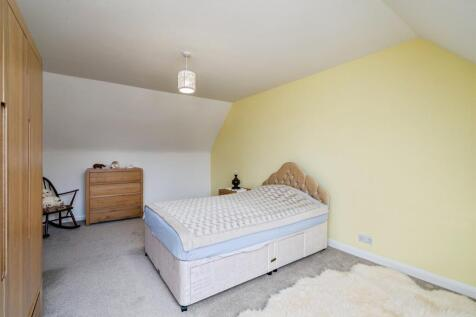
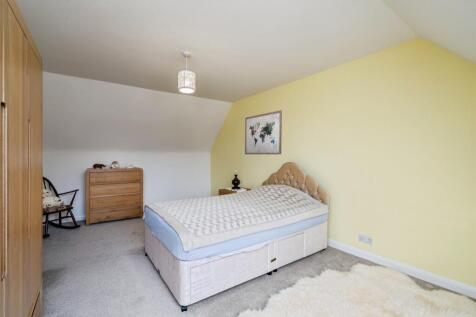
+ wall art [244,109,283,155]
